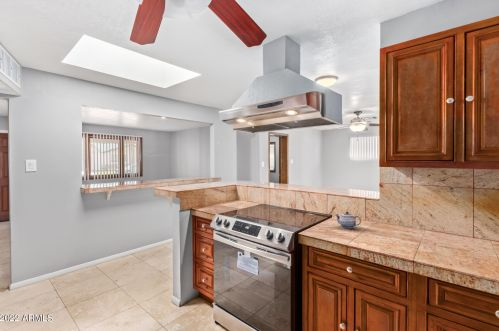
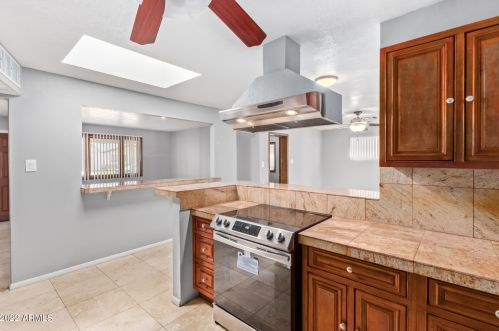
- teapot [334,211,362,229]
